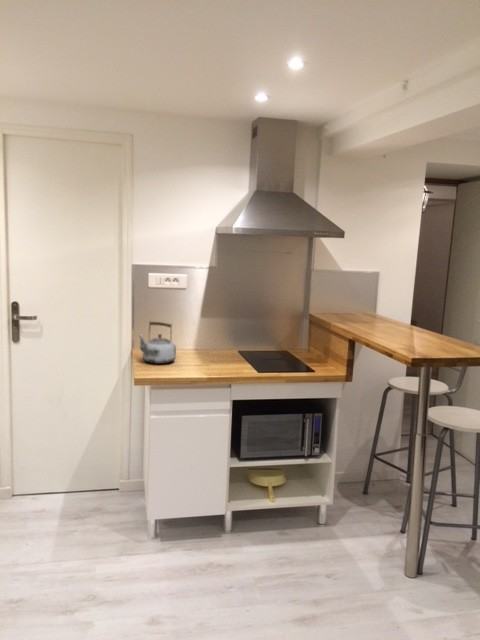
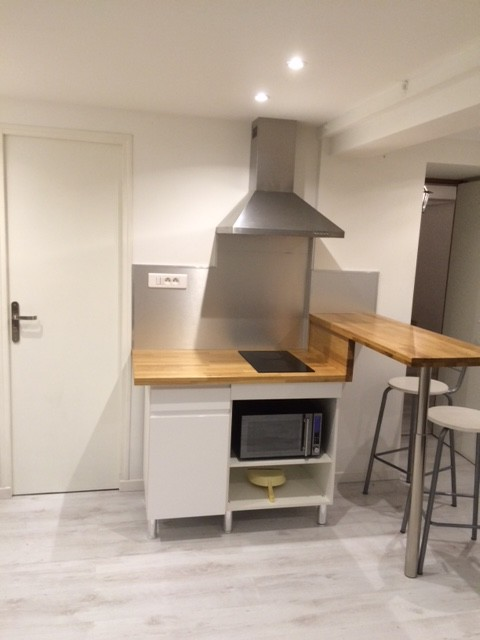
- kettle [138,320,177,365]
